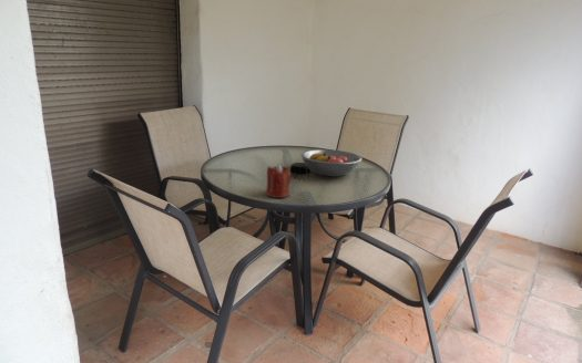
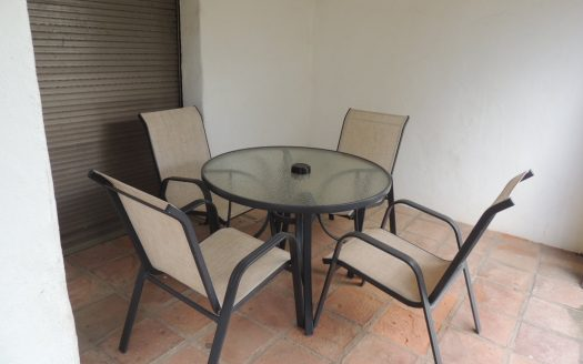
- candle [265,163,292,199]
- fruit bowl [299,148,363,177]
